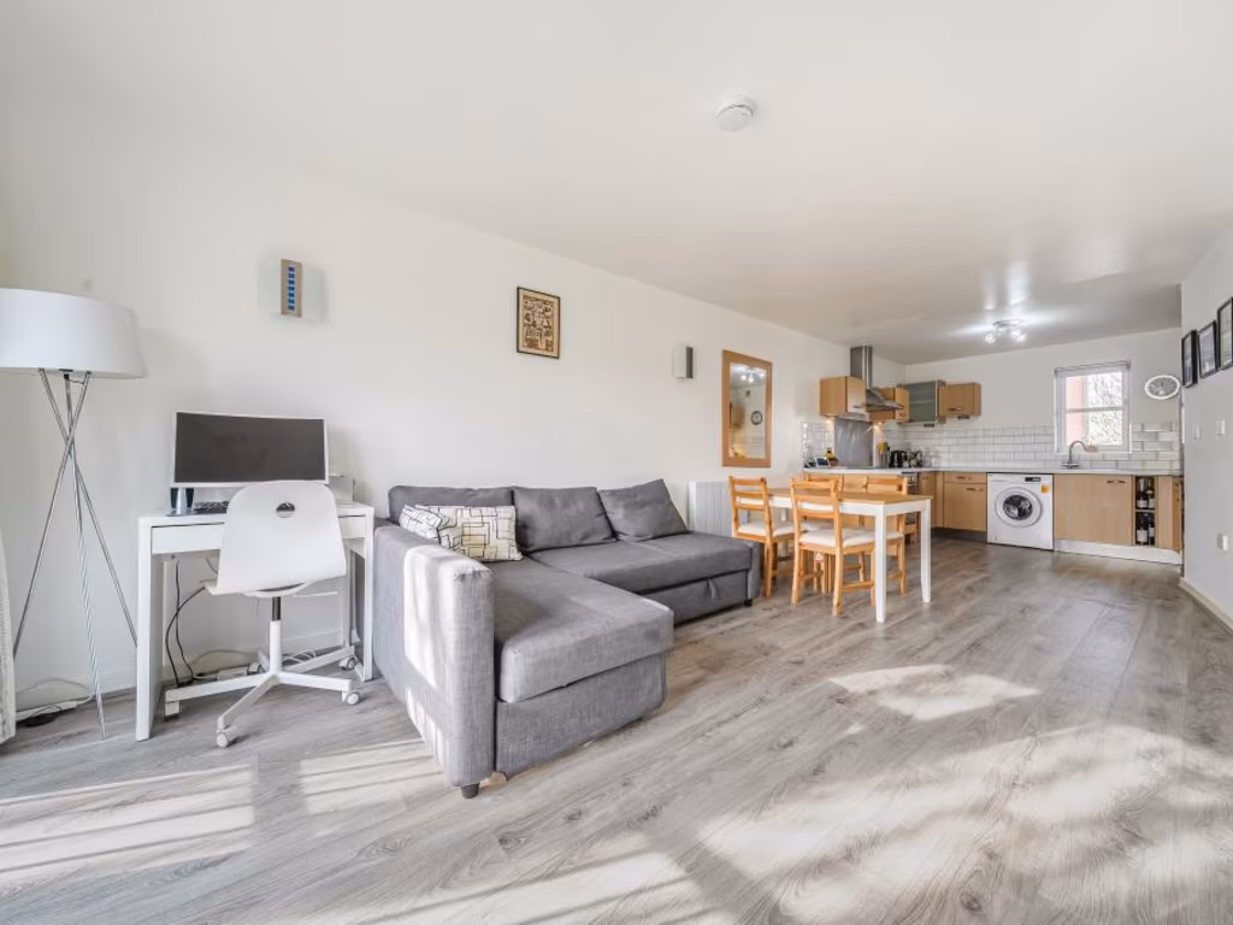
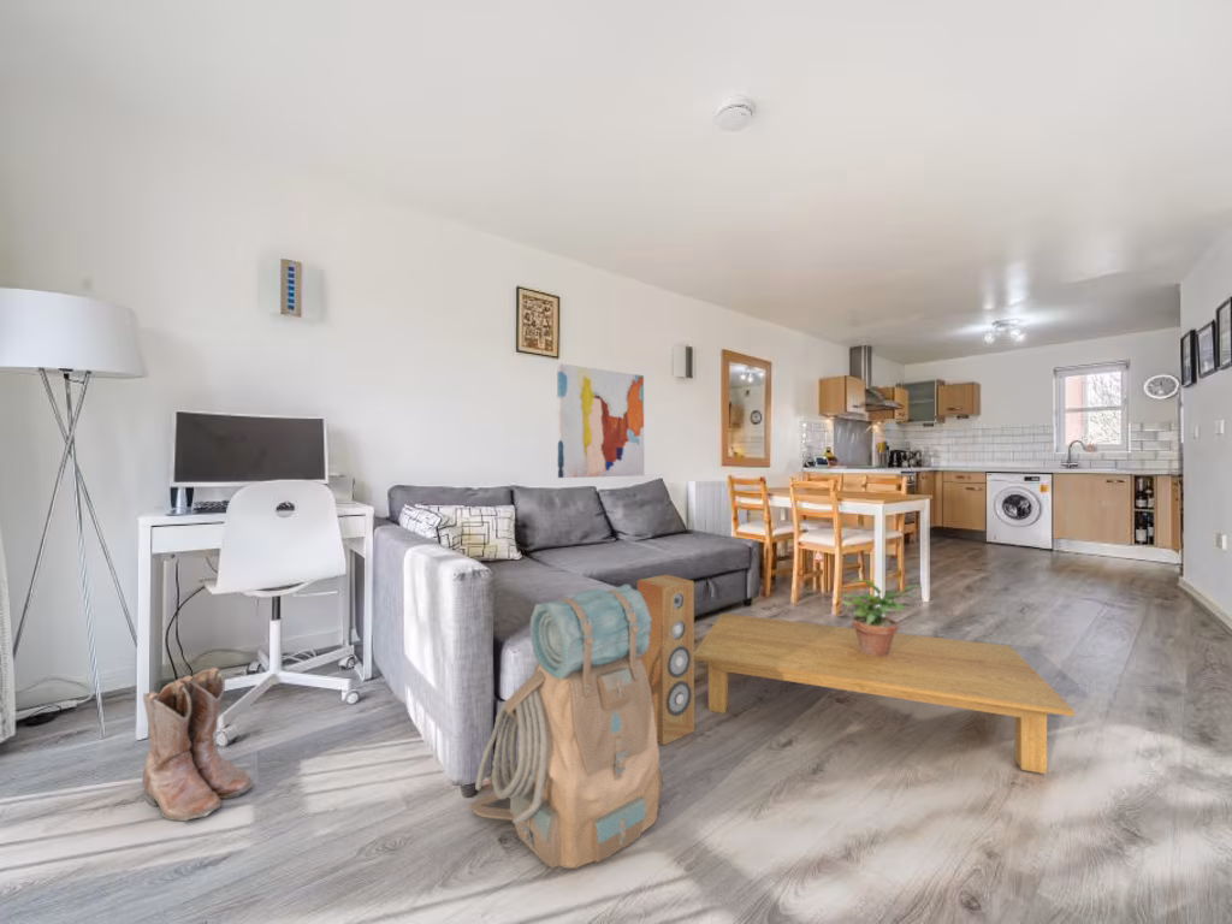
+ speaker [636,574,695,747]
+ coffee table [694,612,1076,775]
+ backpack [469,584,665,870]
+ boots [141,667,254,823]
+ potted plant [840,578,923,657]
+ wall art [556,362,645,479]
